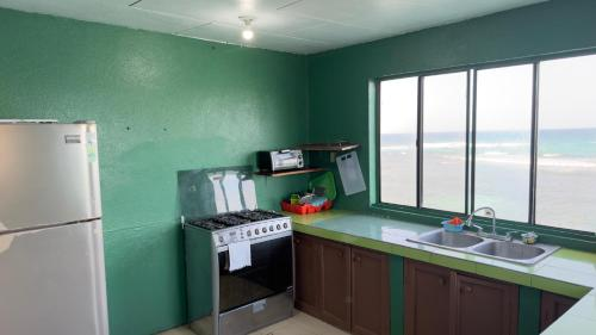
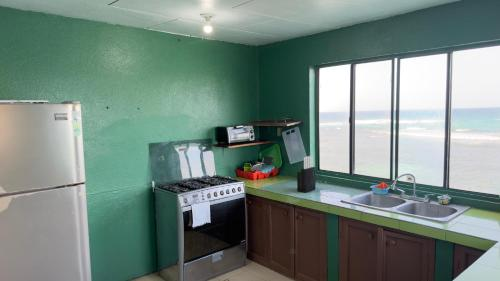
+ knife block [296,155,316,194]
